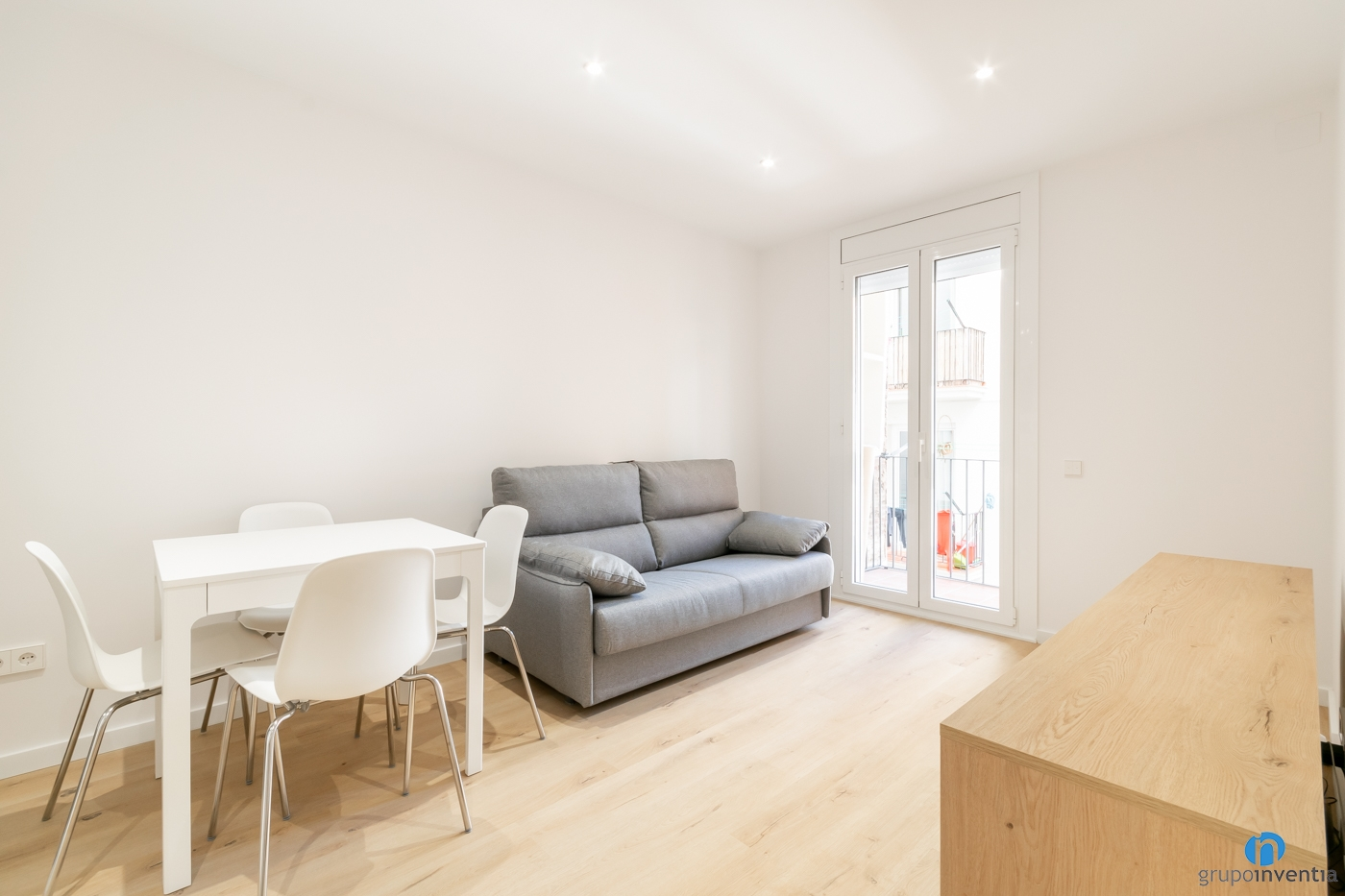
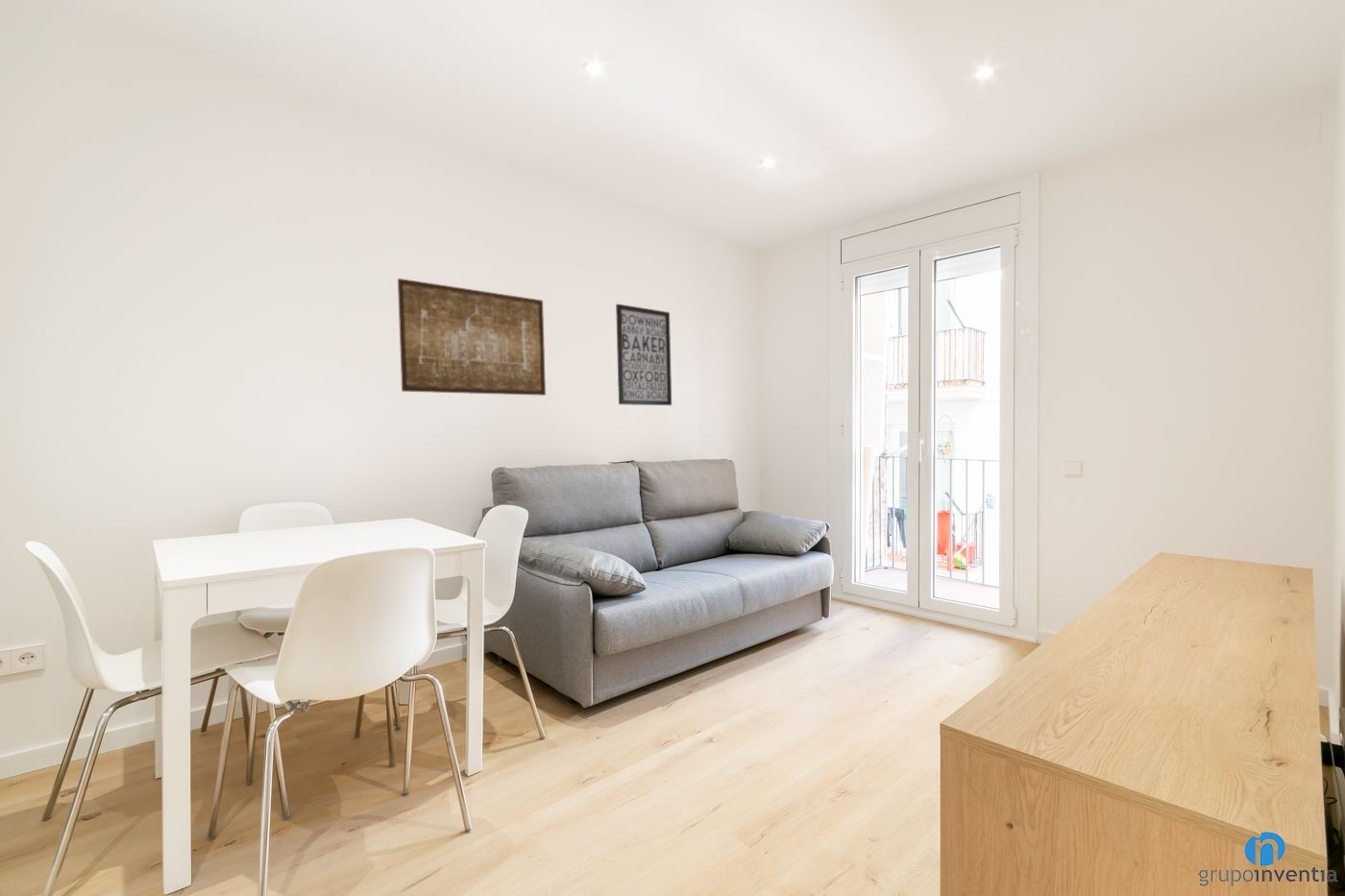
+ wall art [615,303,673,406]
+ wall art [397,278,547,397]
